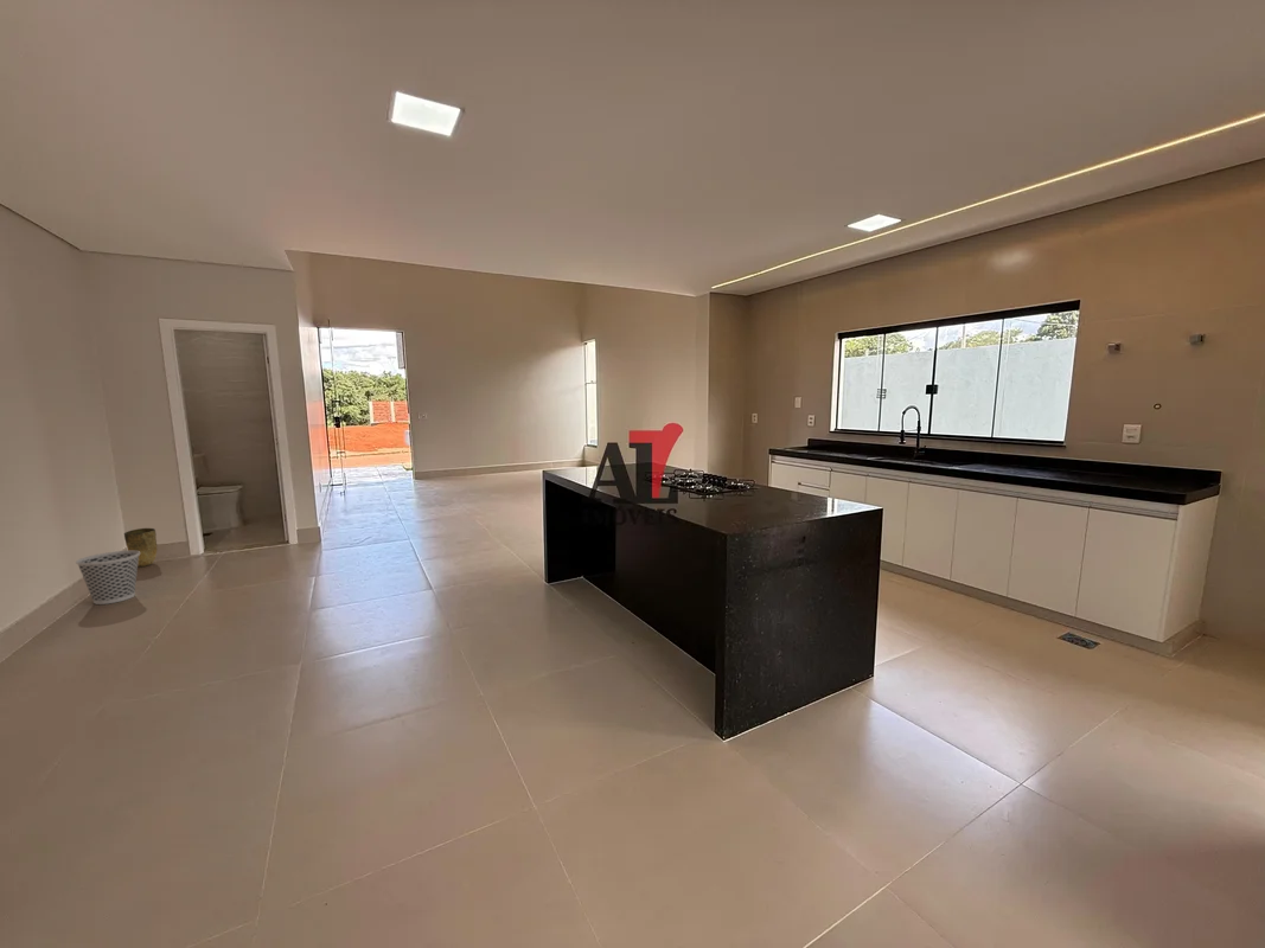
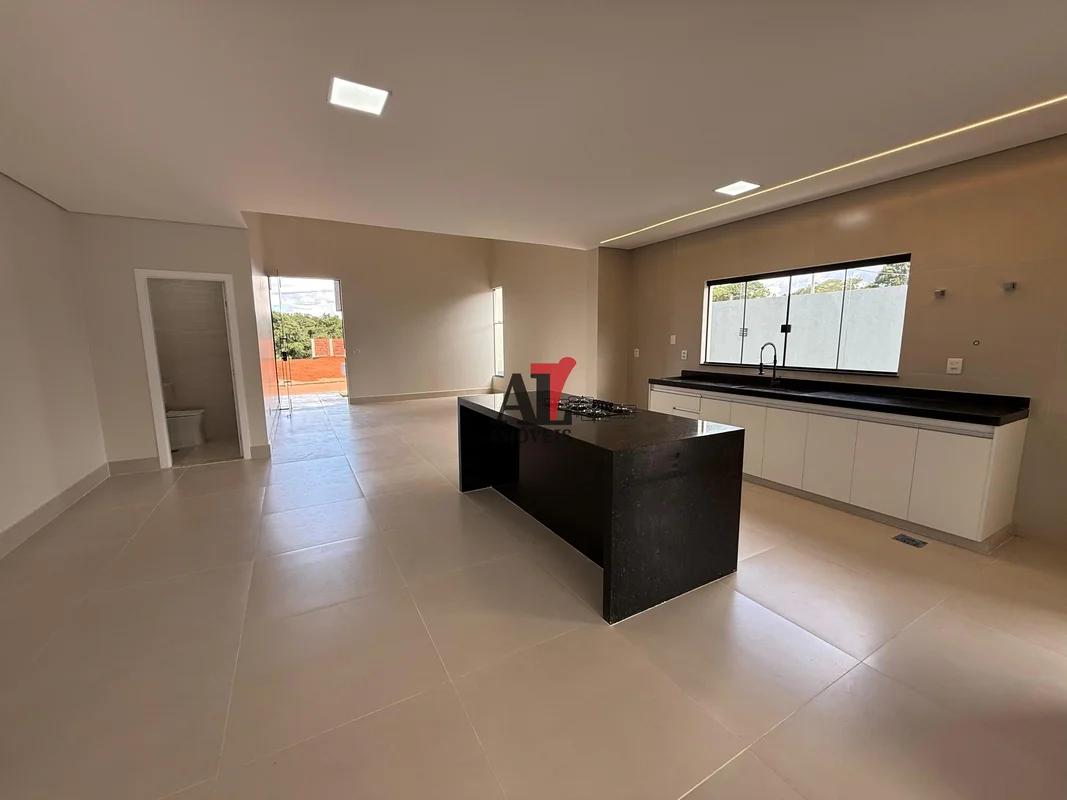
- wastebasket [75,550,140,606]
- vase [123,527,158,568]
